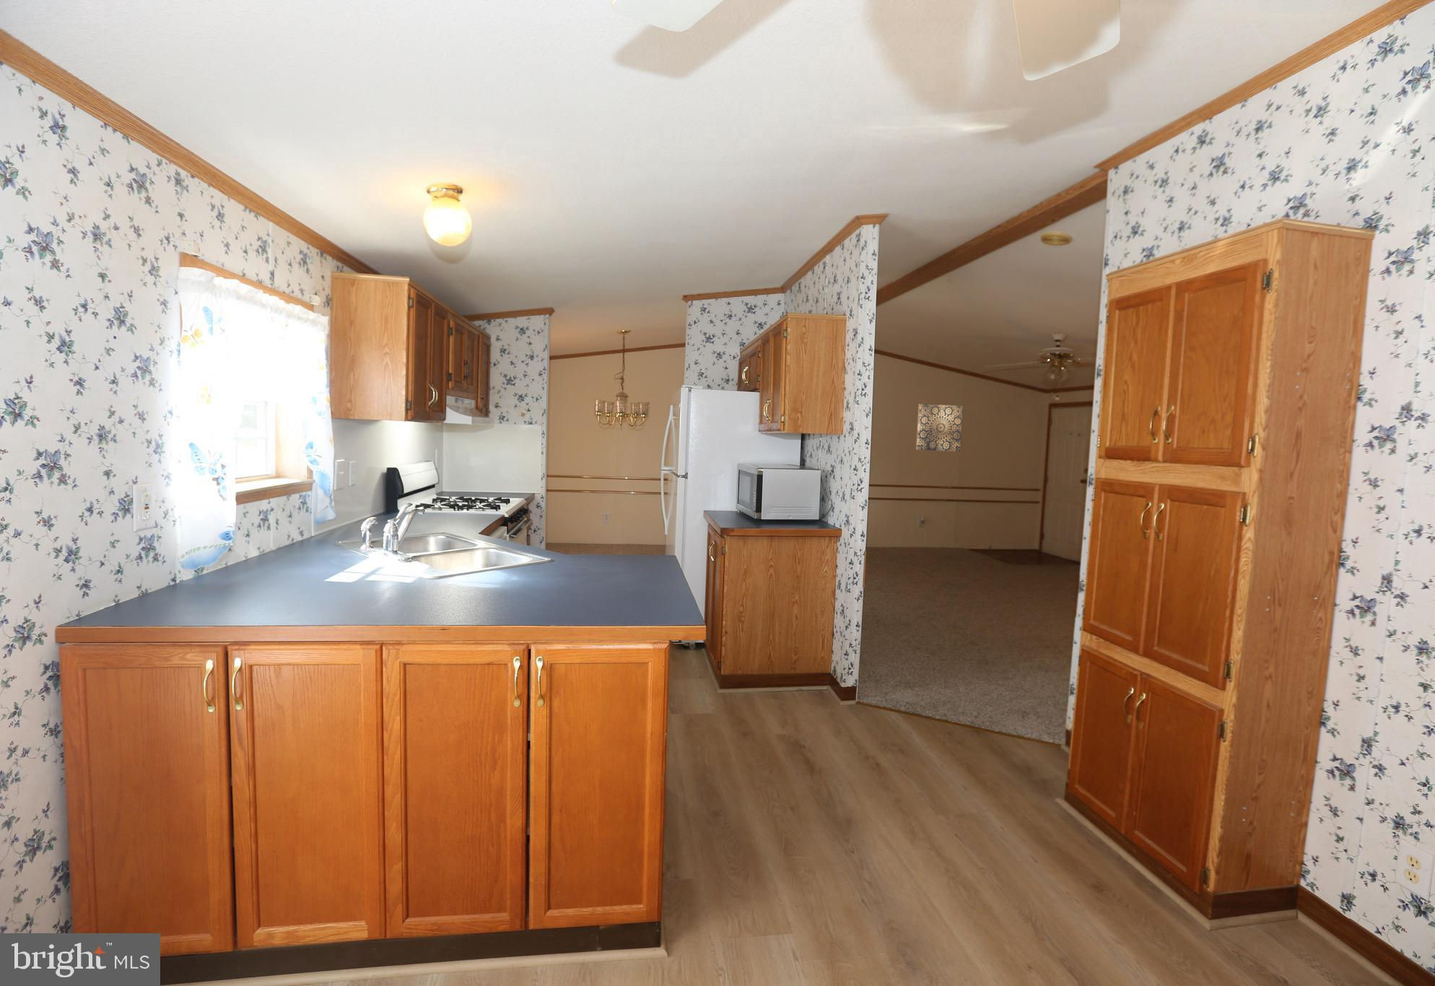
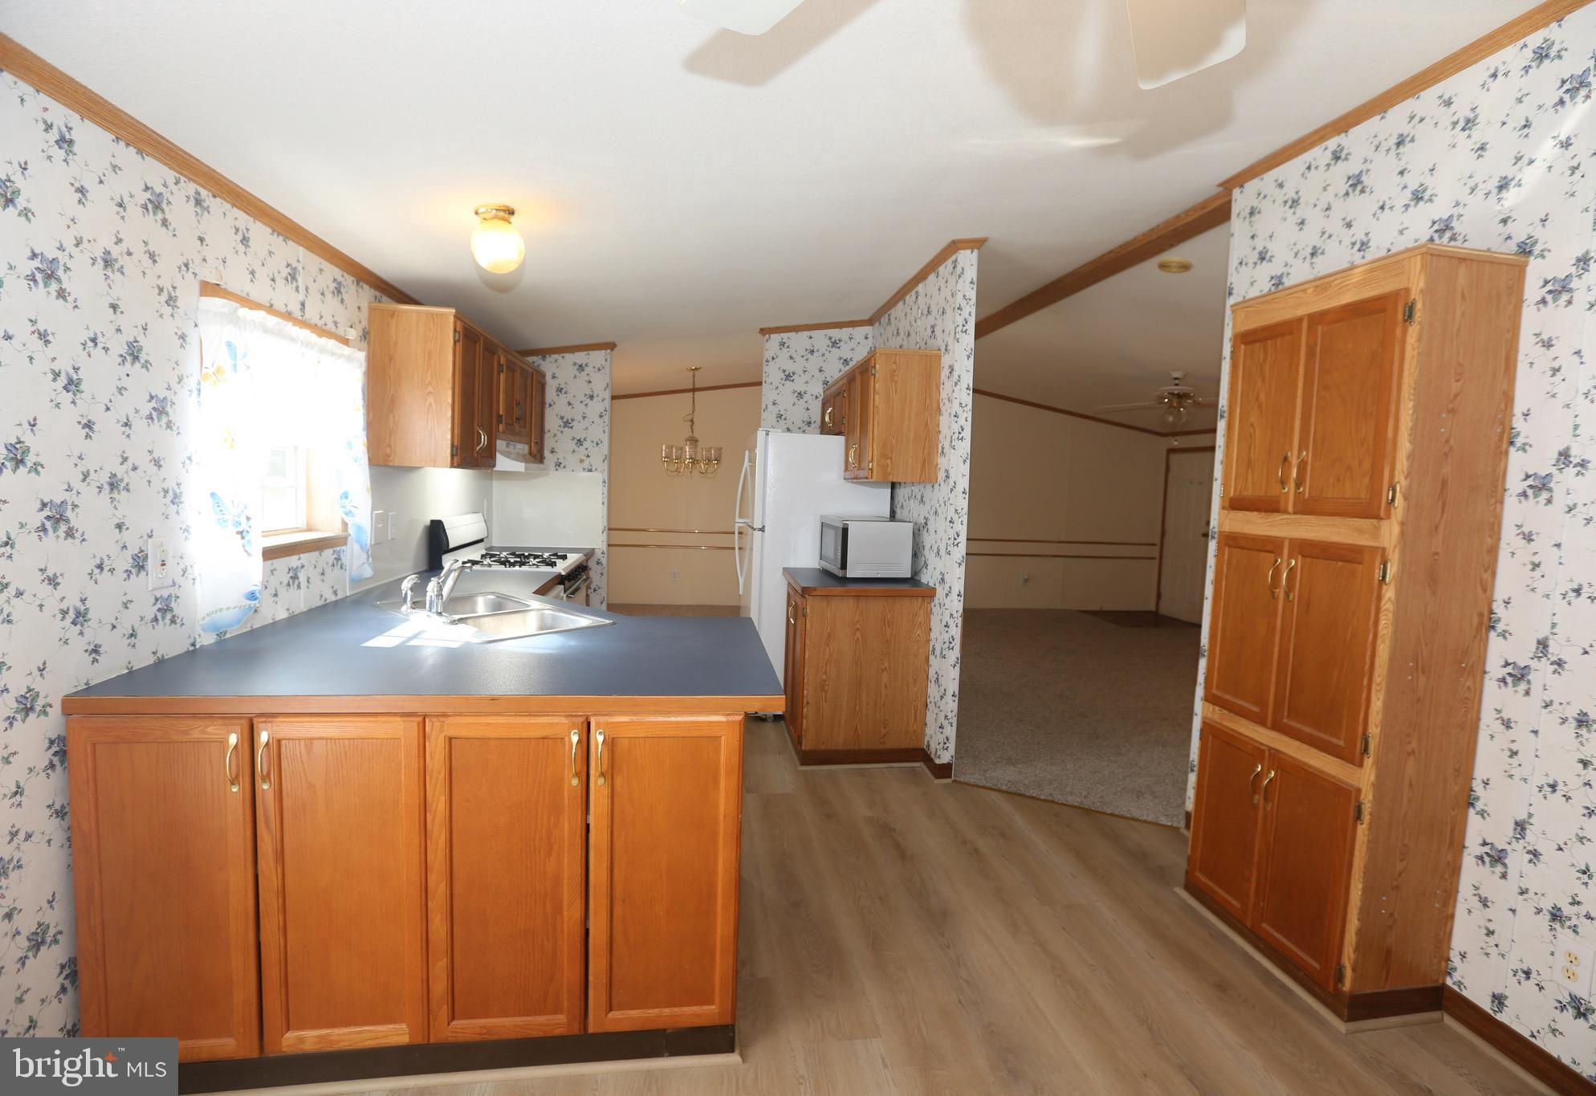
- wall art [915,404,964,453]
